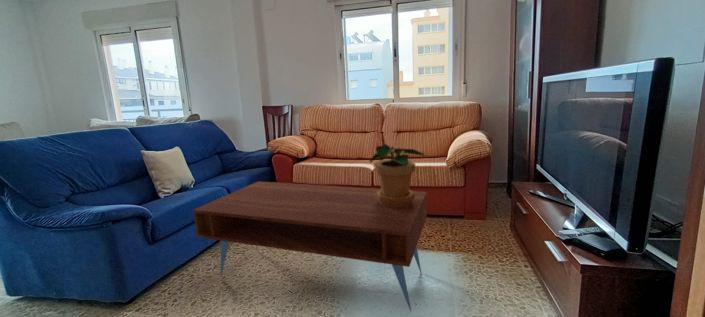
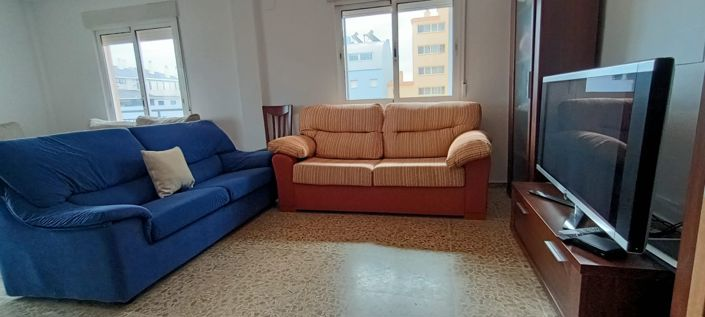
- coffee table [192,180,428,312]
- potted plant [369,143,427,207]
